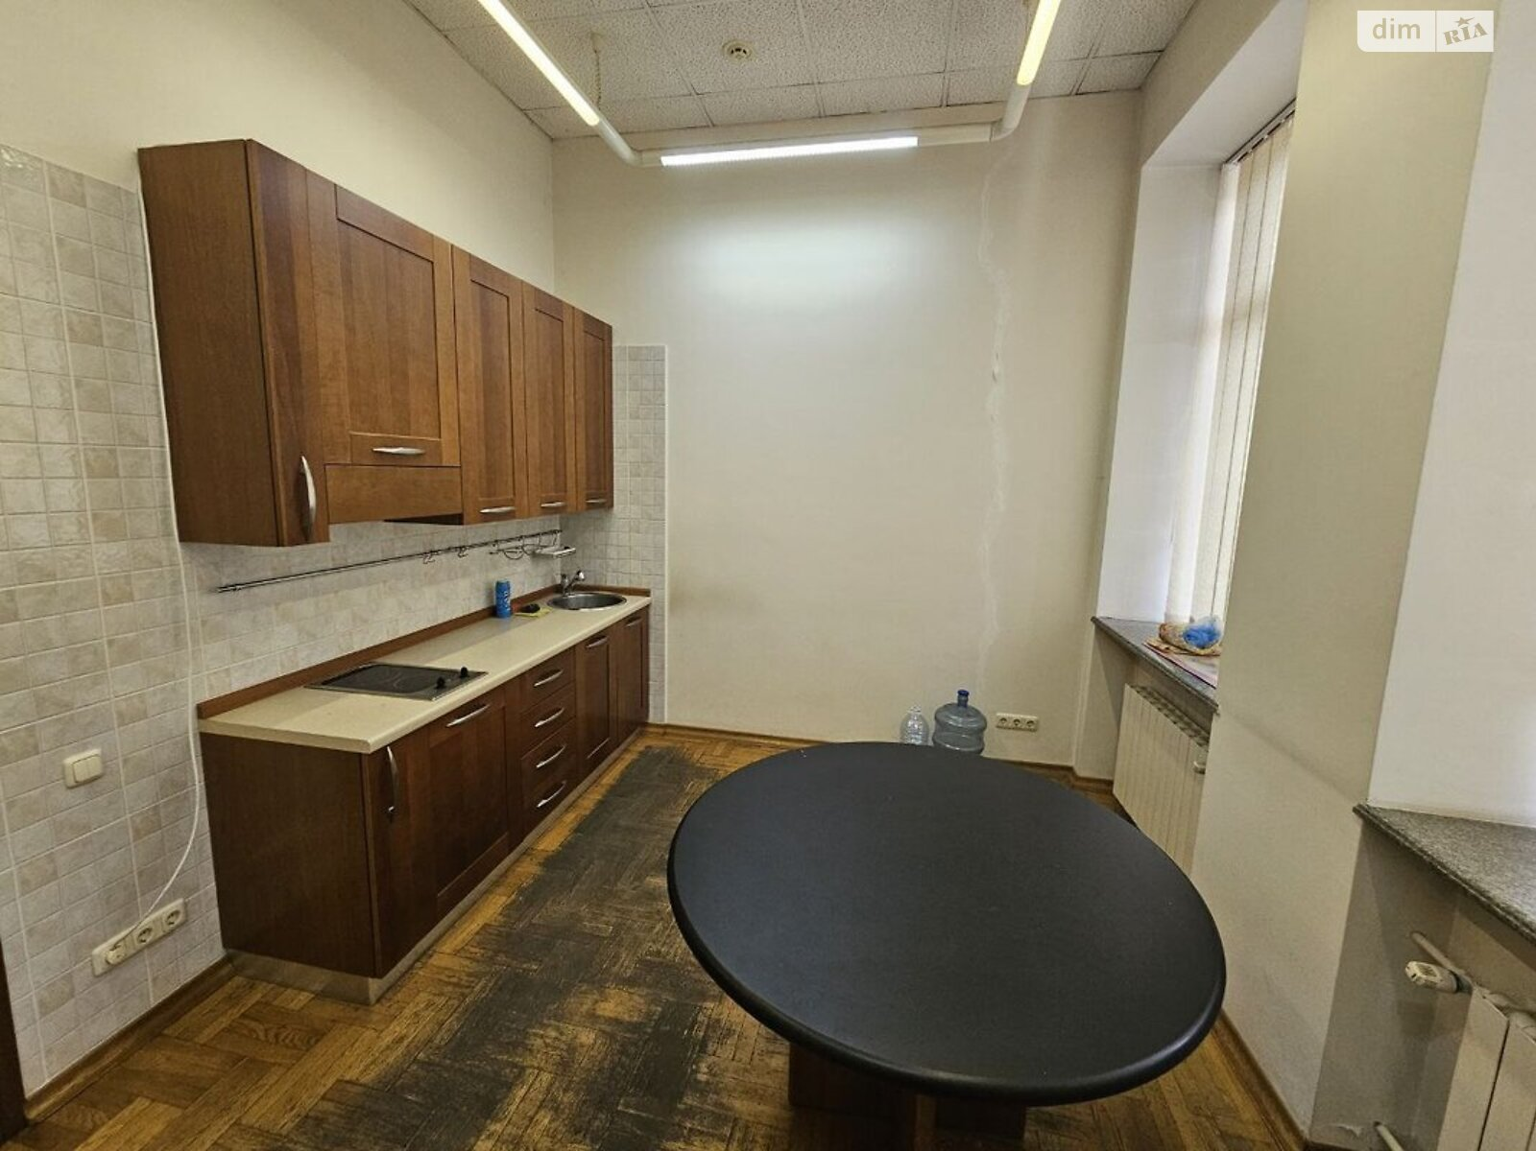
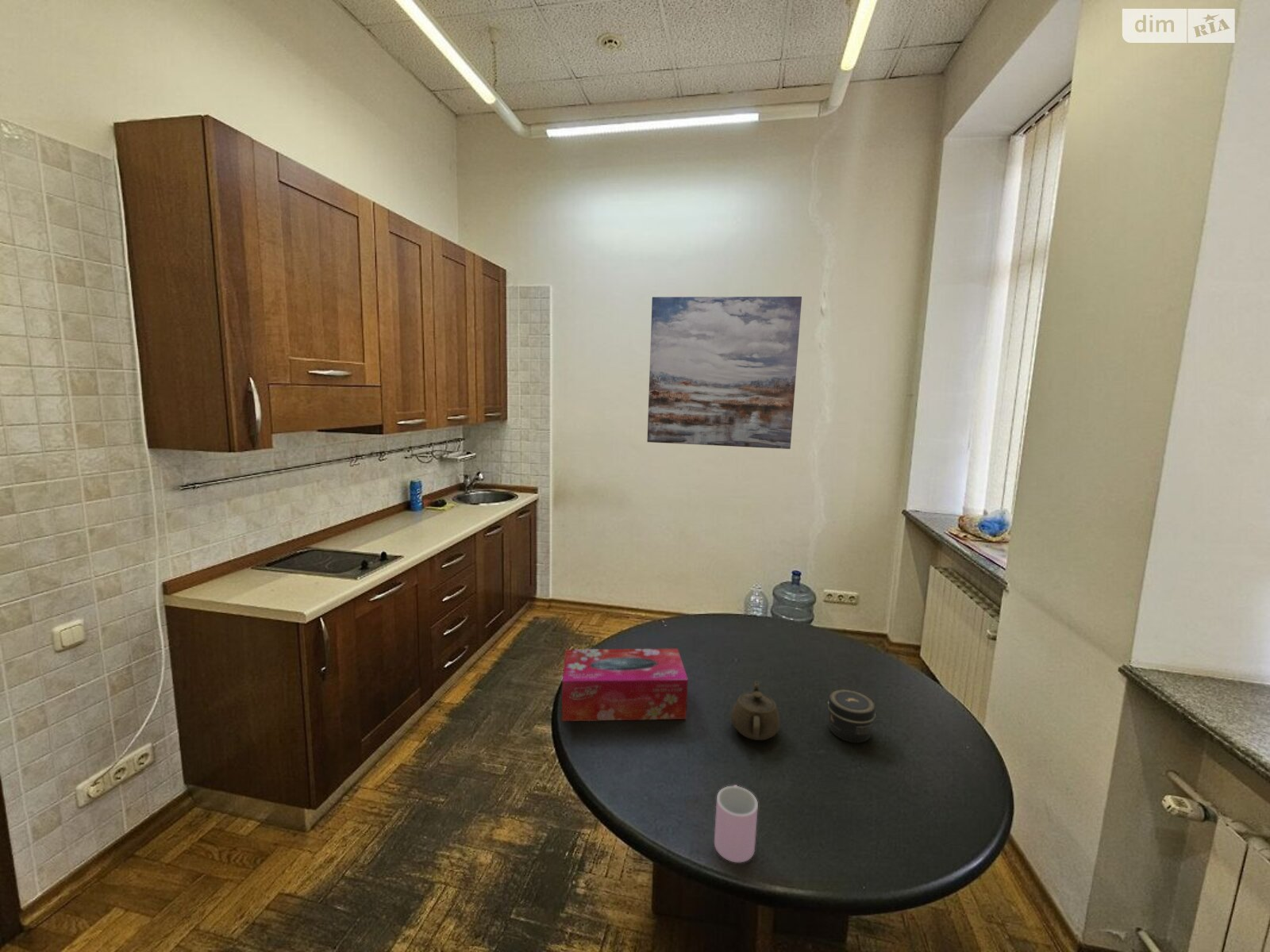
+ tissue box [561,648,689,722]
+ teapot [729,680,781,741]
+ wall art [646,296,802,450]
+ jar [826,689,876,743]
+ cup [714,784,759,863]
